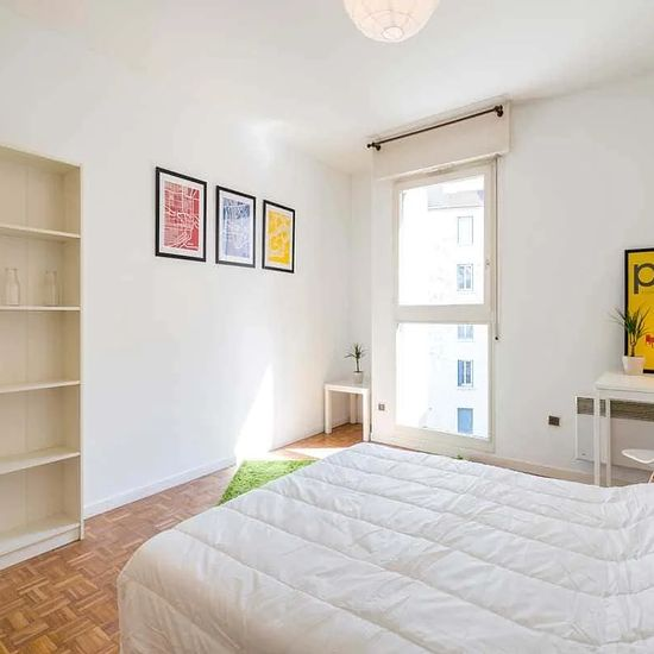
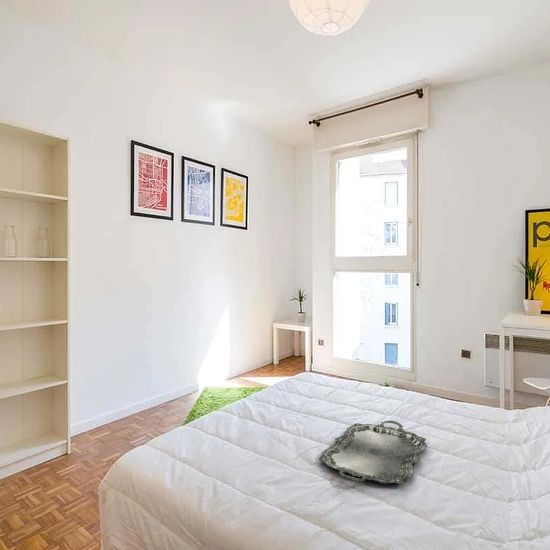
+ serving tray [318,420,428,485]
